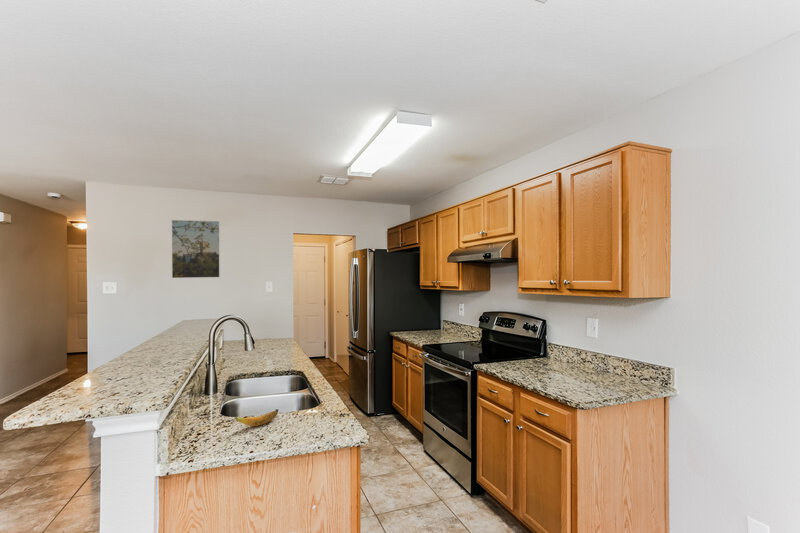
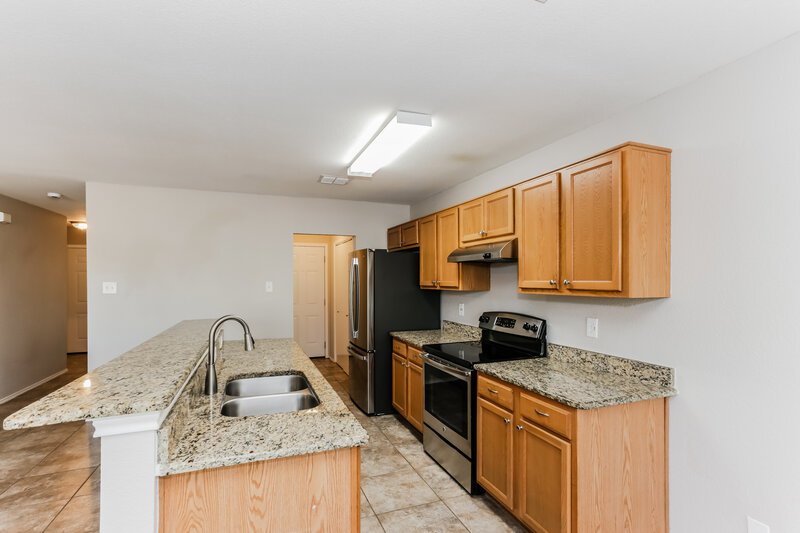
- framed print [171,219,221,279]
- banana [234,408,279,427]
